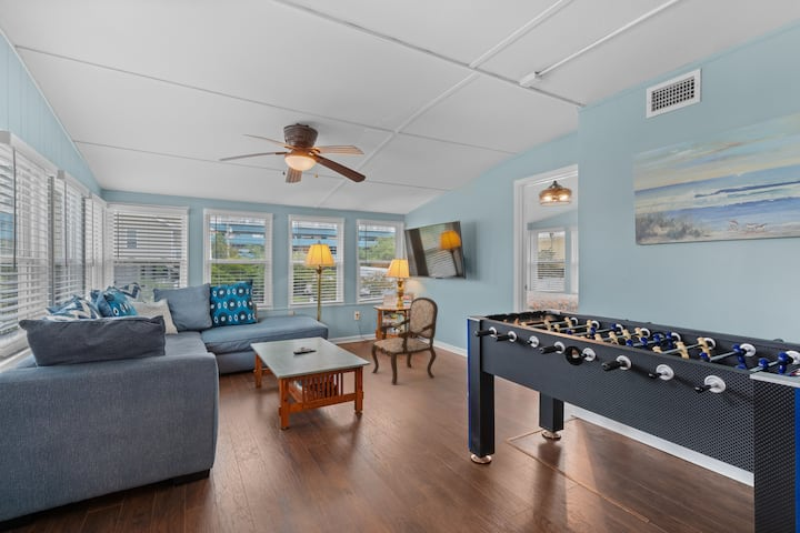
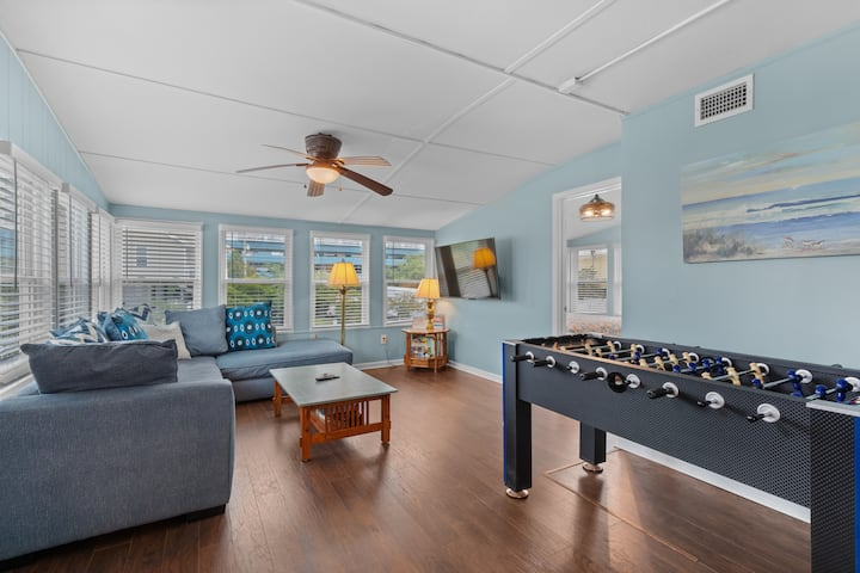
- armchair [370,296,439,385]
